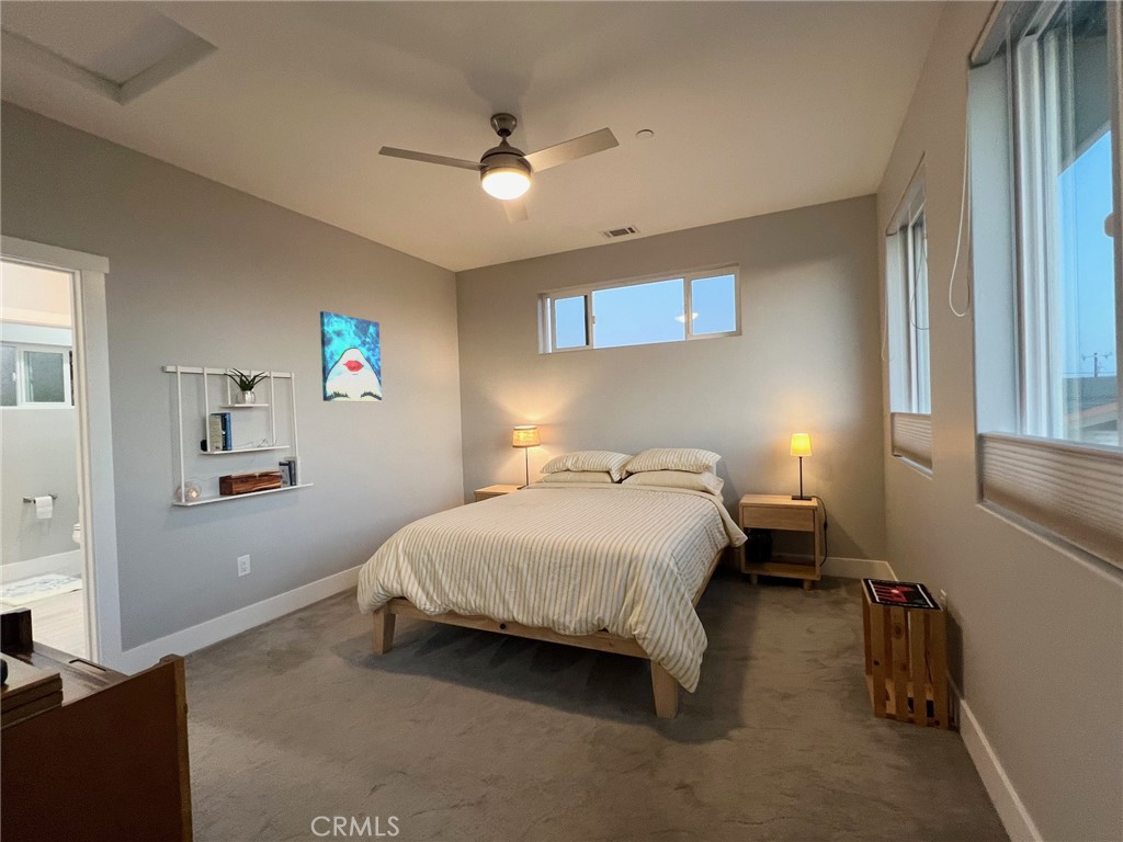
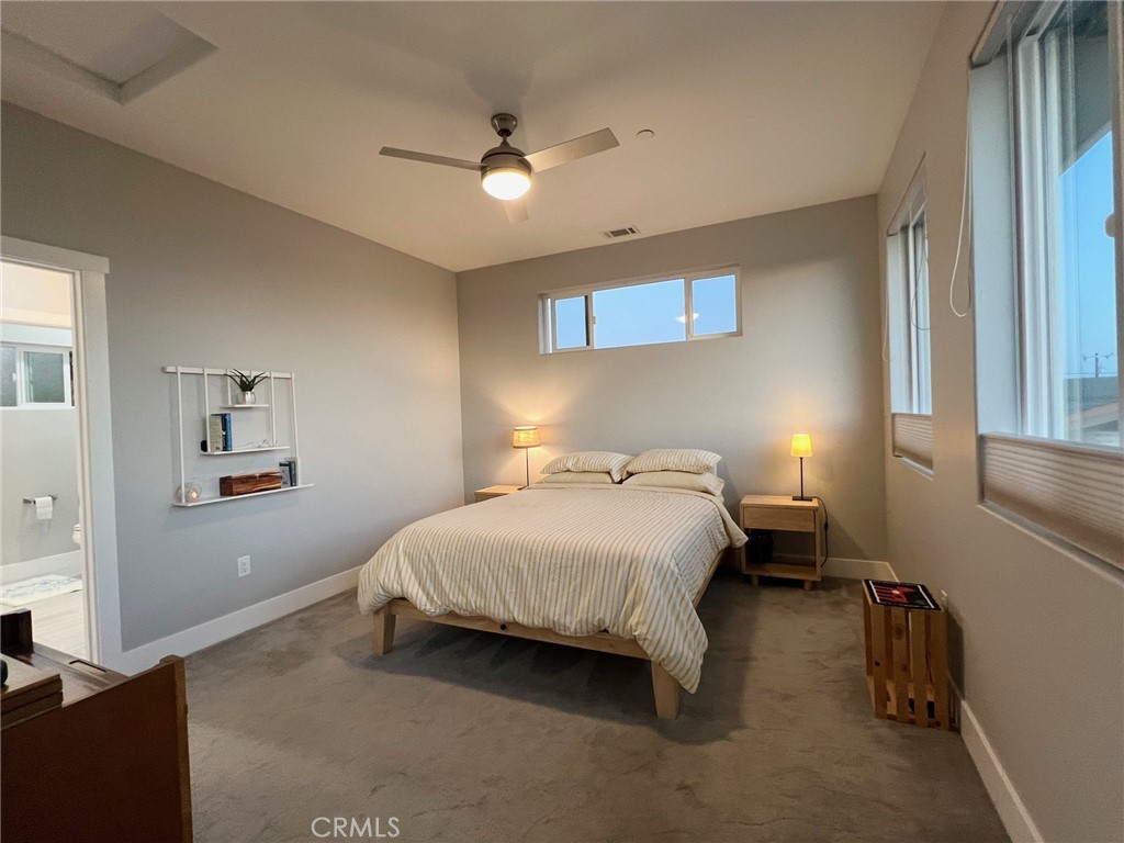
- wall art [319,310,383,403]
